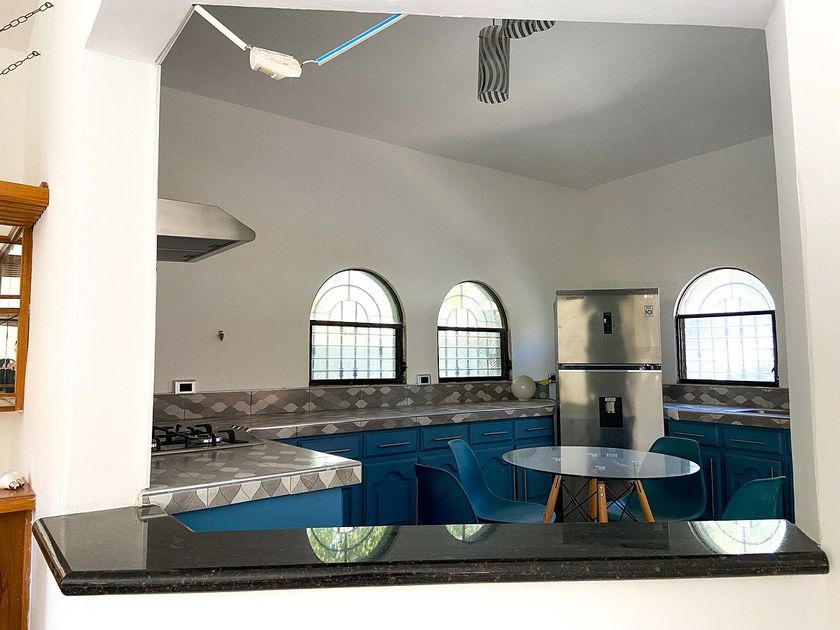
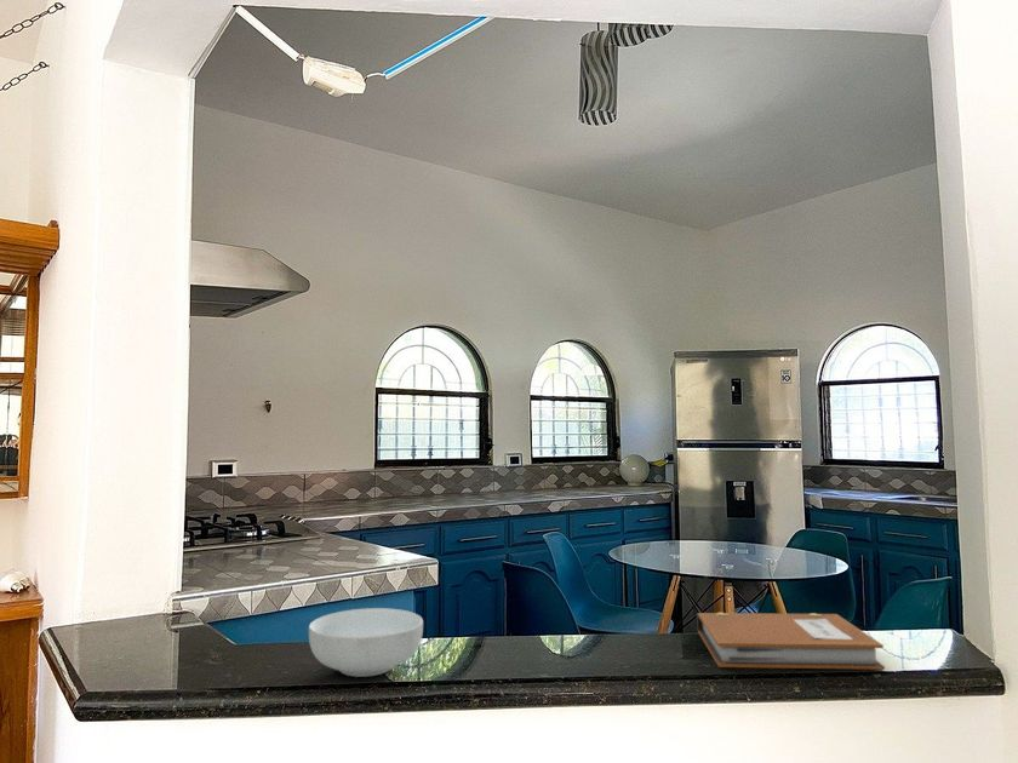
+ cereal bowl [308,607,424,678]
+ notebook [696,612,886,671]
